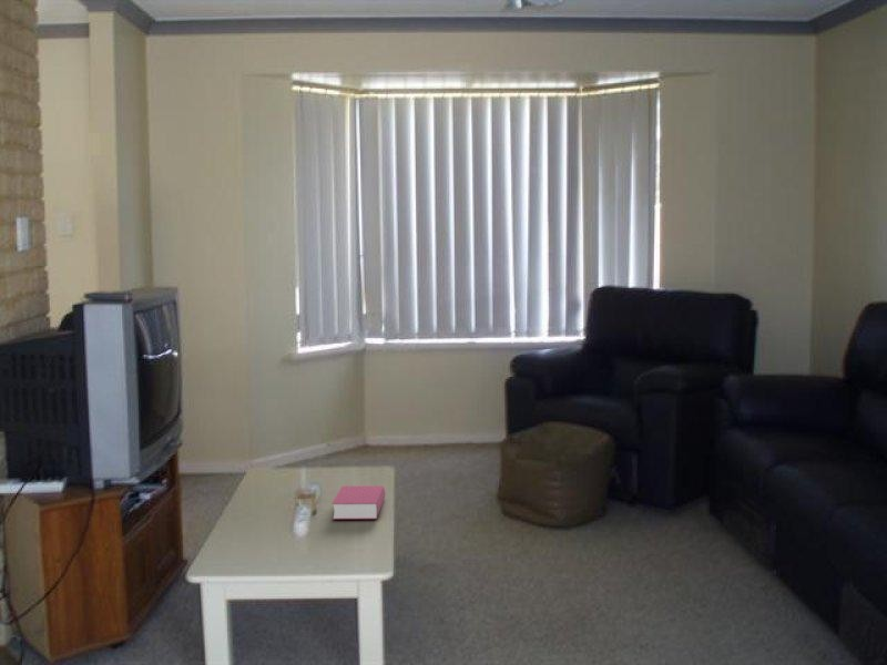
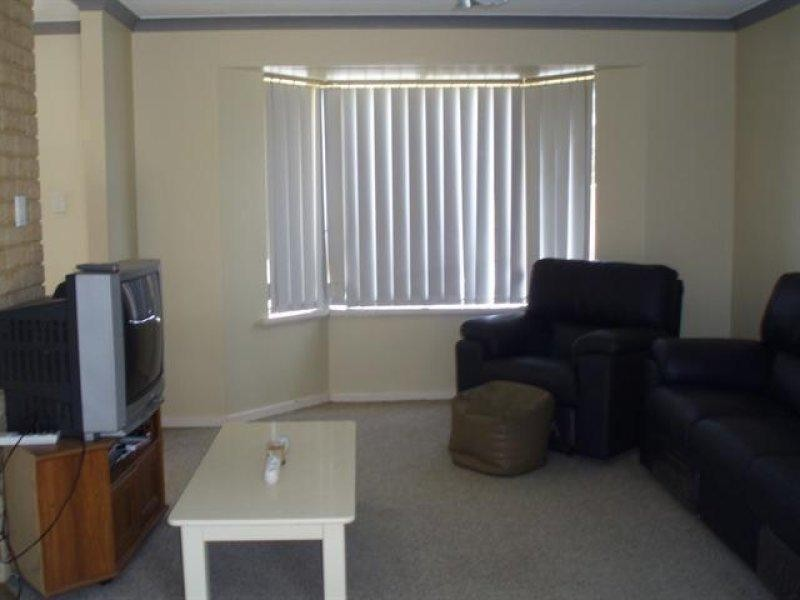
- book [330,484,386,520]
